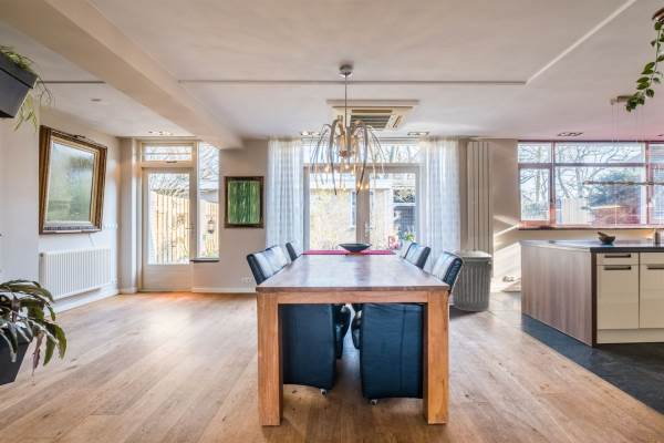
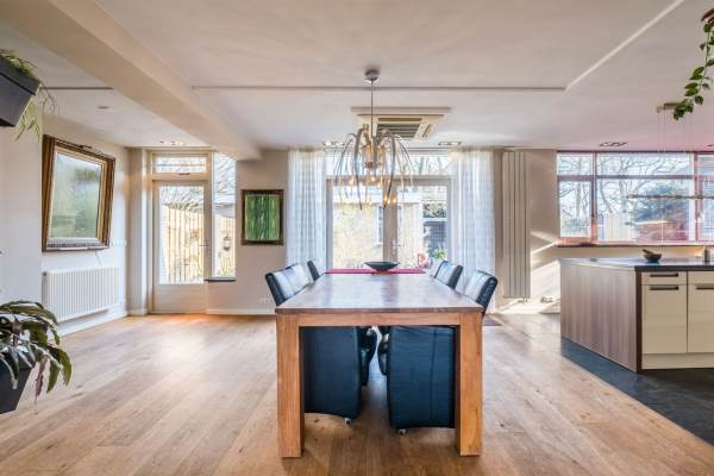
- trash can [452,248,494,312]
